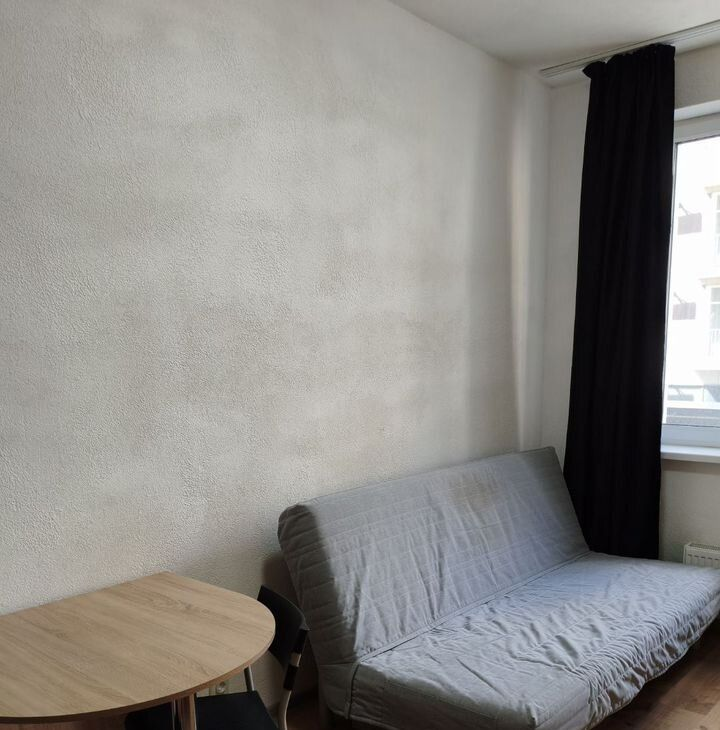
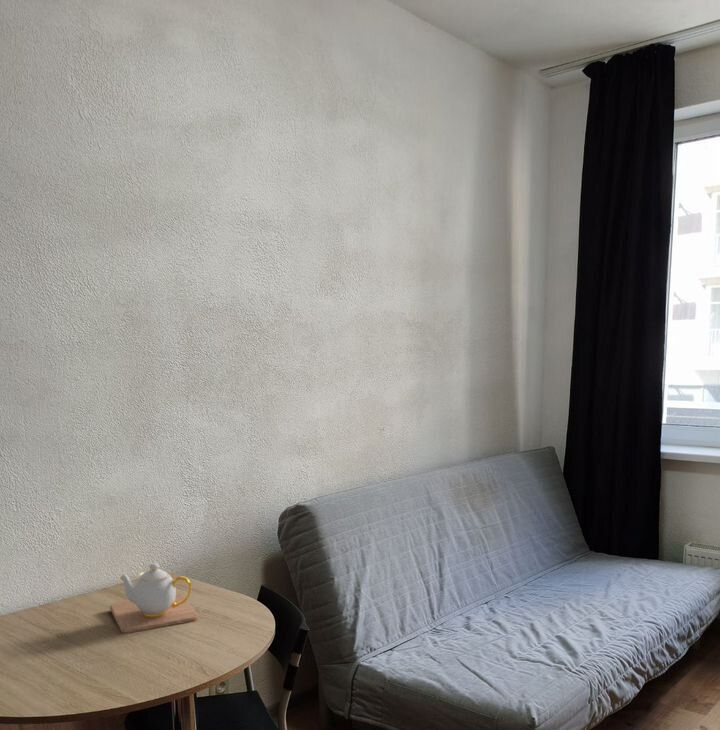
+ teapot [109,562,199,634]
